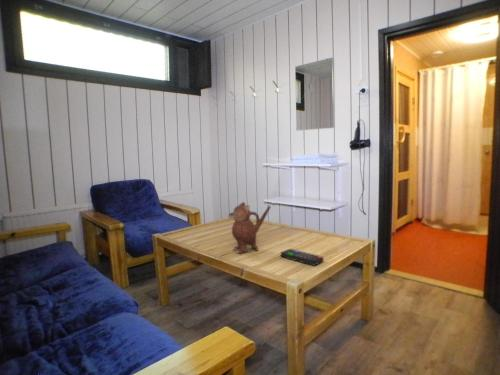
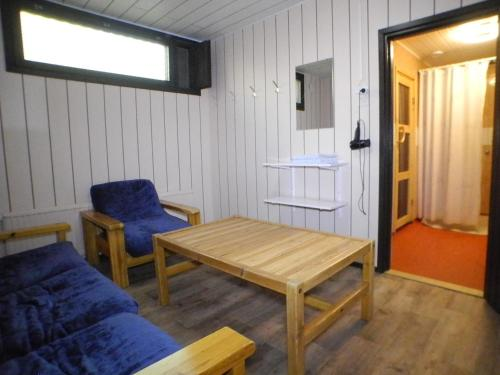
- teapot [228,201,272,254]
- remote control [280,248,325,267]
